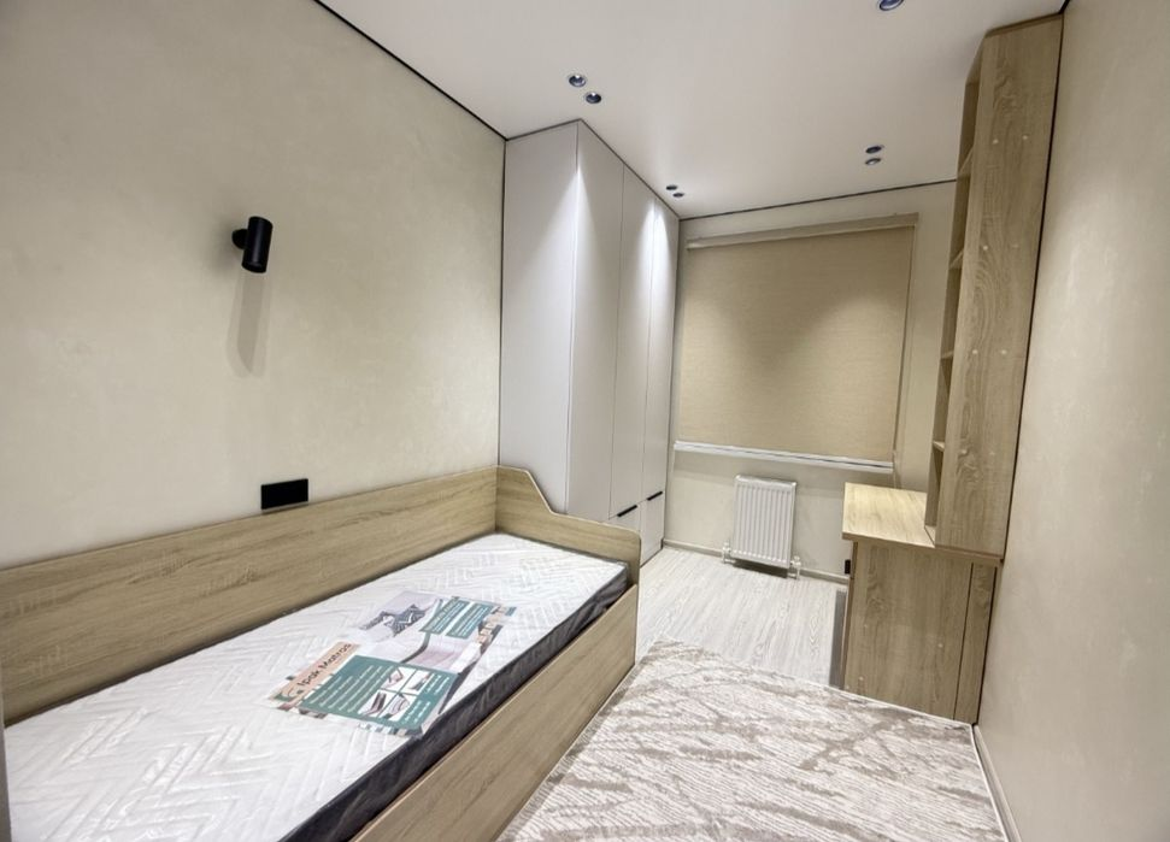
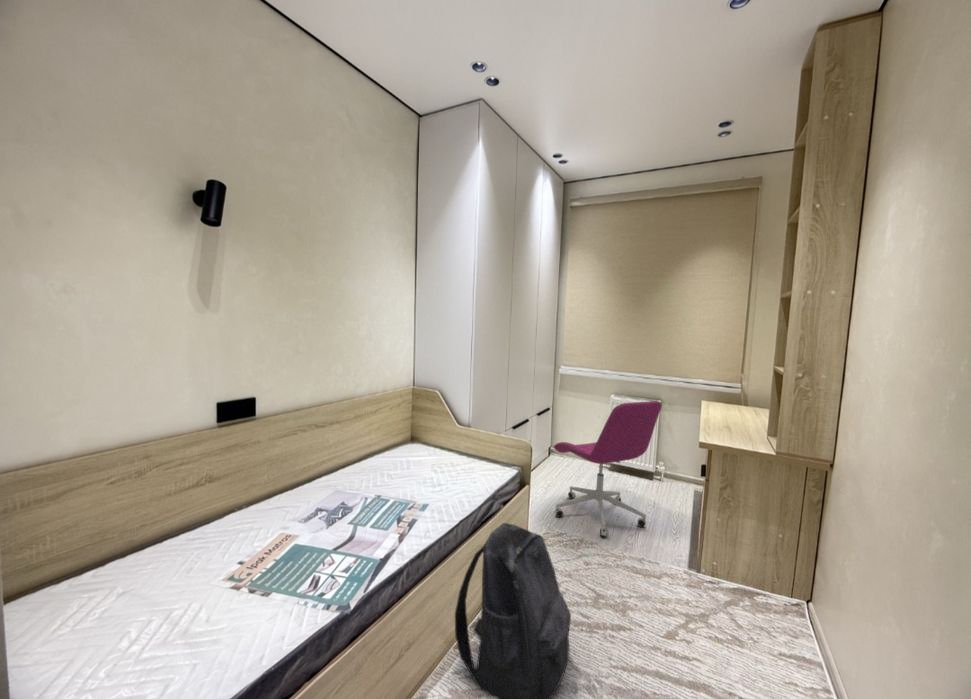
+ backpack [454,522,572,699]
+ office chair [552,400,663,538]
